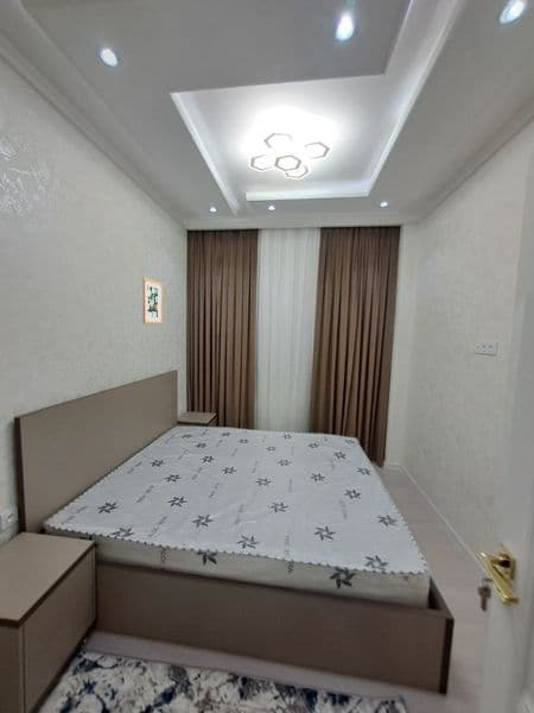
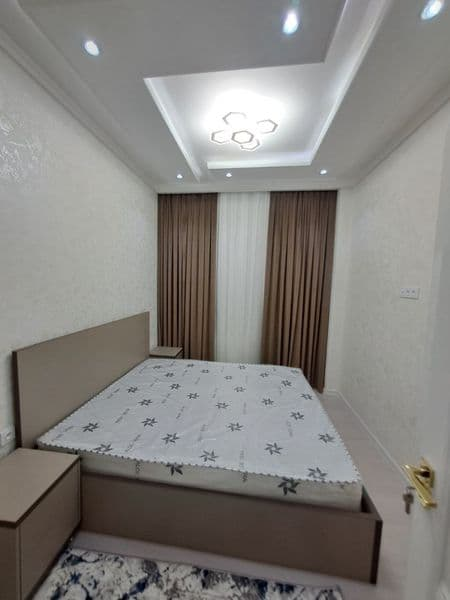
- wall art [142,277,164,326]
